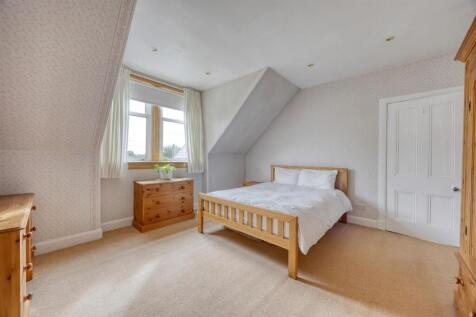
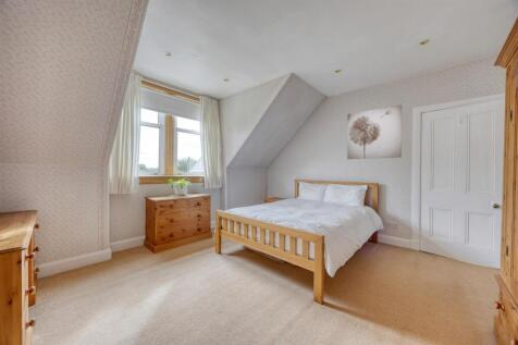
+ wall art [346,103,403,160]
